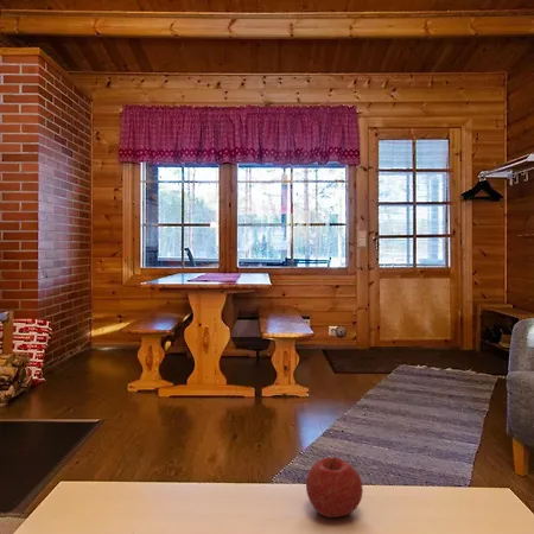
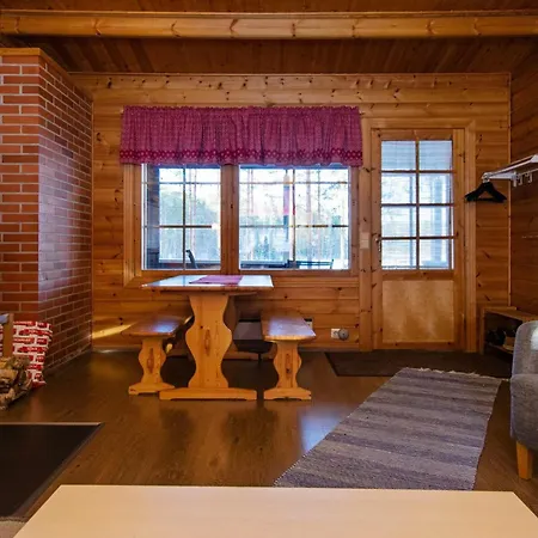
- fruit [305,454,364,519]
